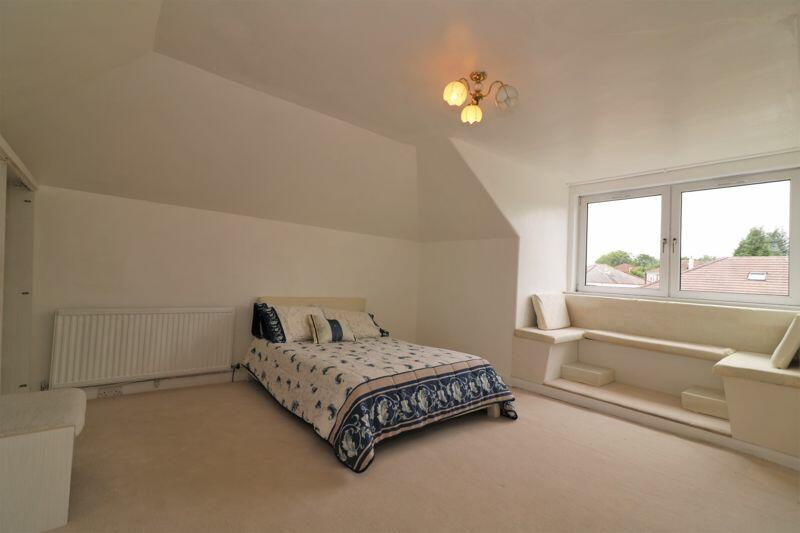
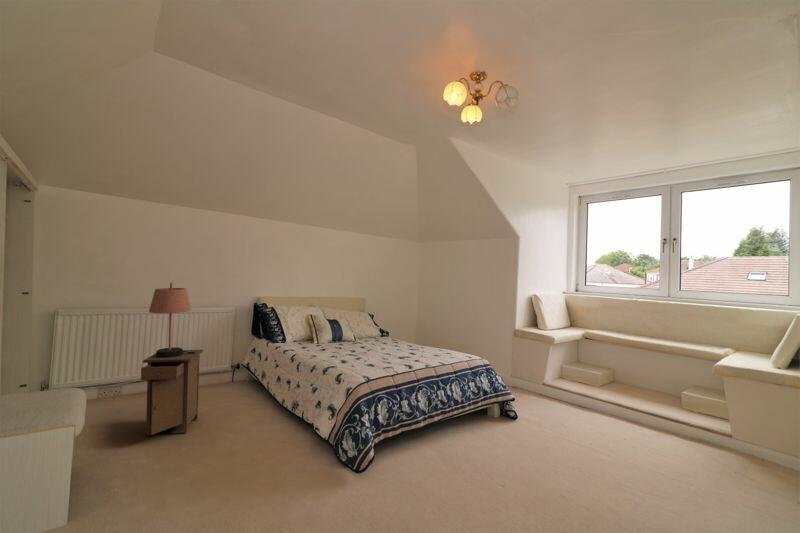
+ table lamp [148,282,195,358]
+ nightstand [140,349,204,436]
